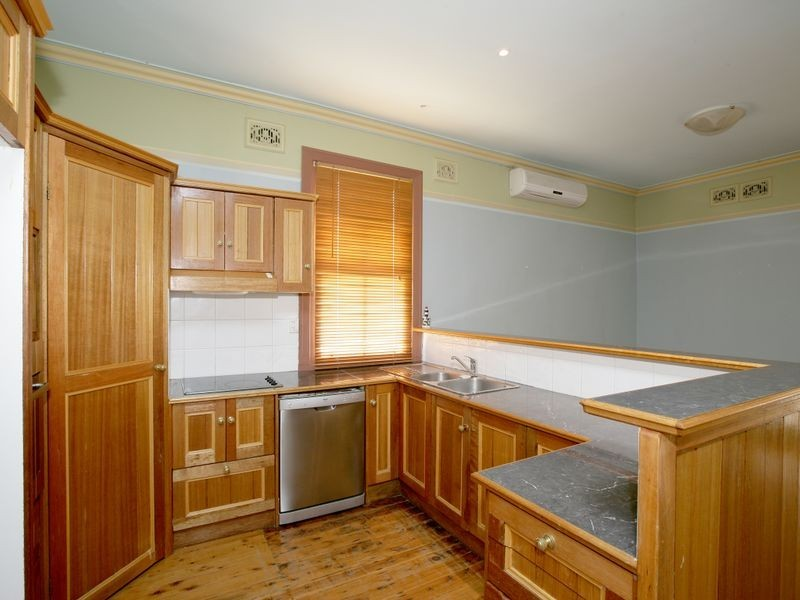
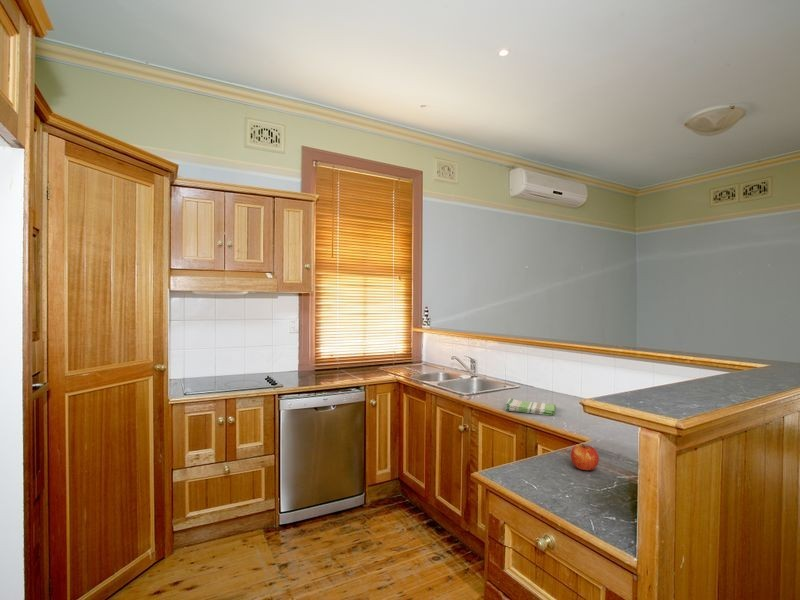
+ dish towel [504,397,556,416]
+ apple [570,443,600,471]
